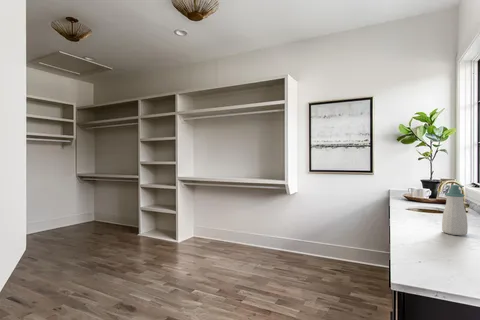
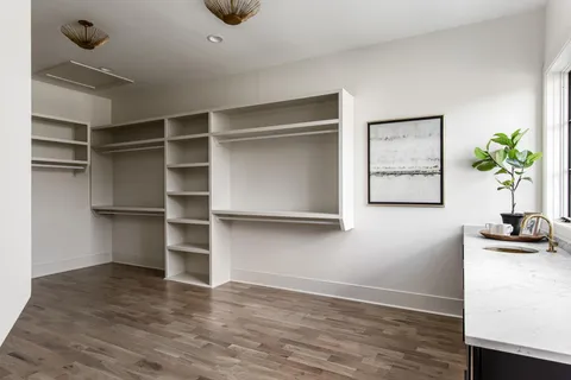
- soap bottle [441,184,469,236]
